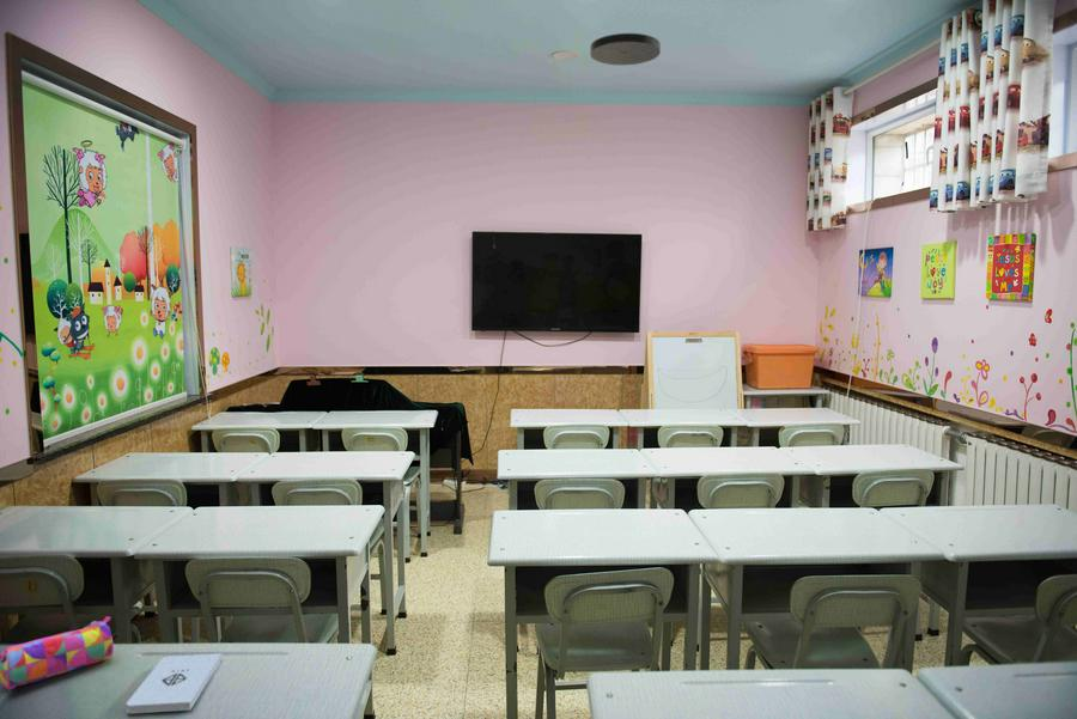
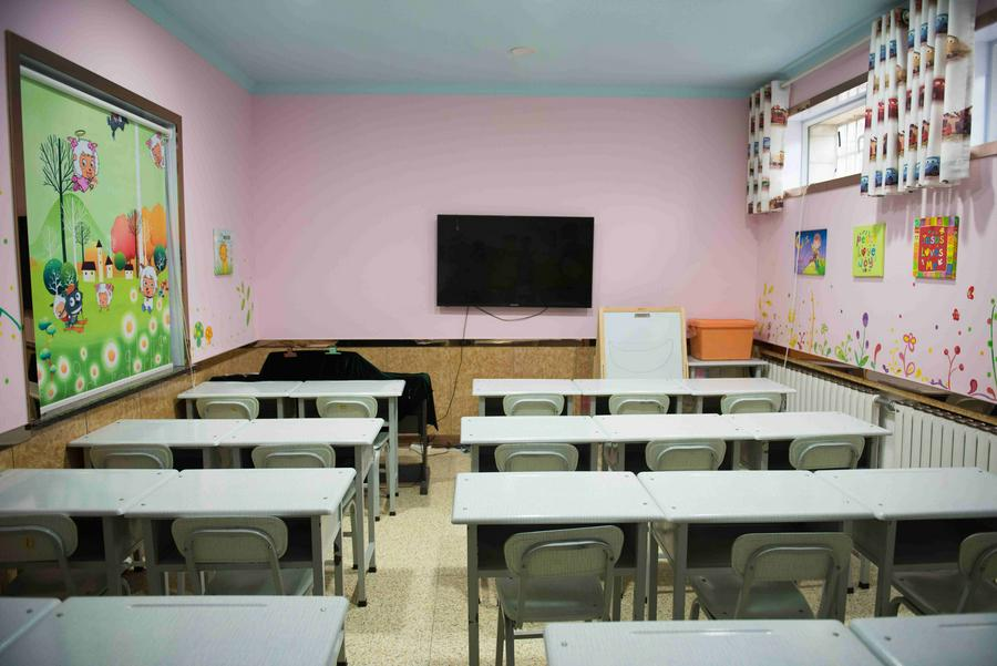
- notepad [126,652,223,714]
- pencil case [0,615,115,691]
- ceiling light [589,32,662,66]
